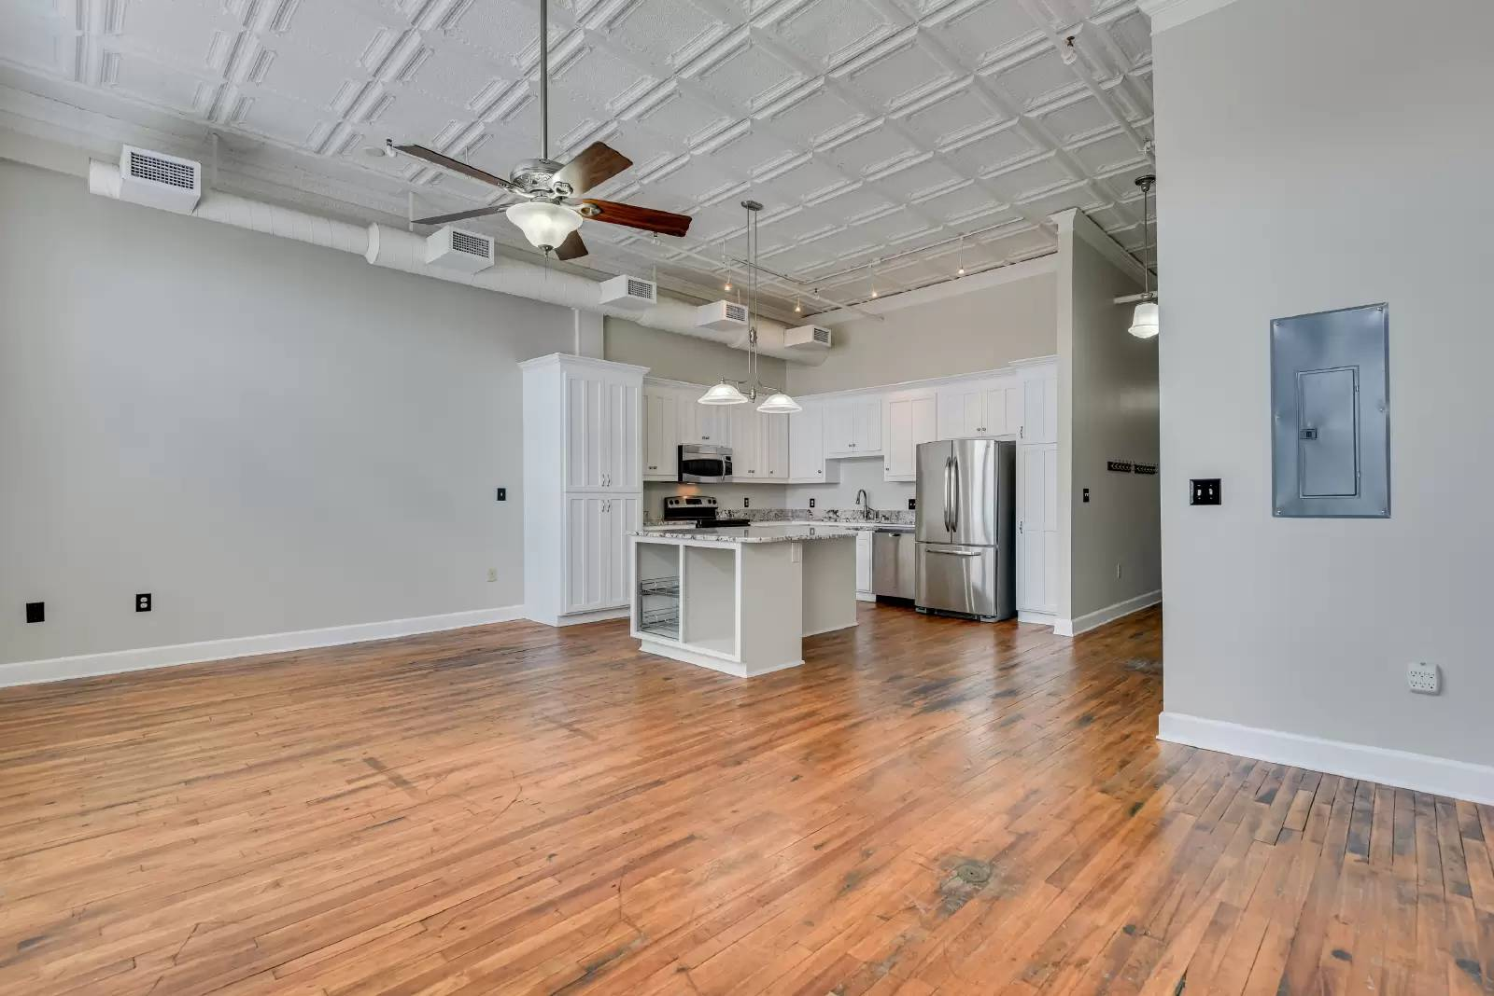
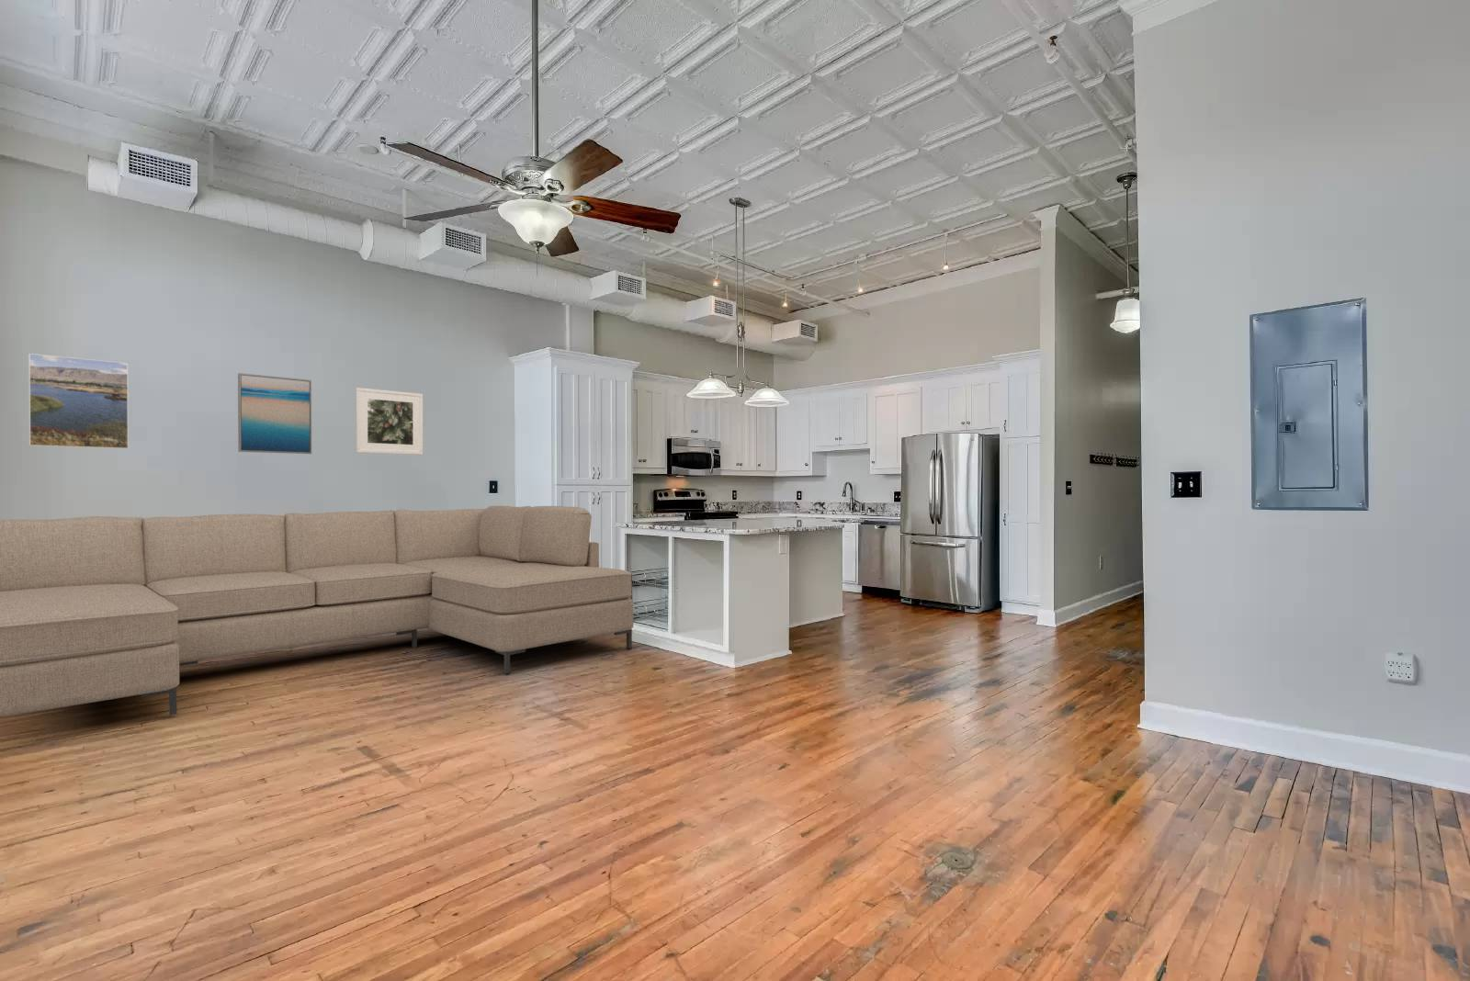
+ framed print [355,386,424,455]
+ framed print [27,353,129,450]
+ wall art [238,372,312,454]
+ sofa [0,505,634,718]
